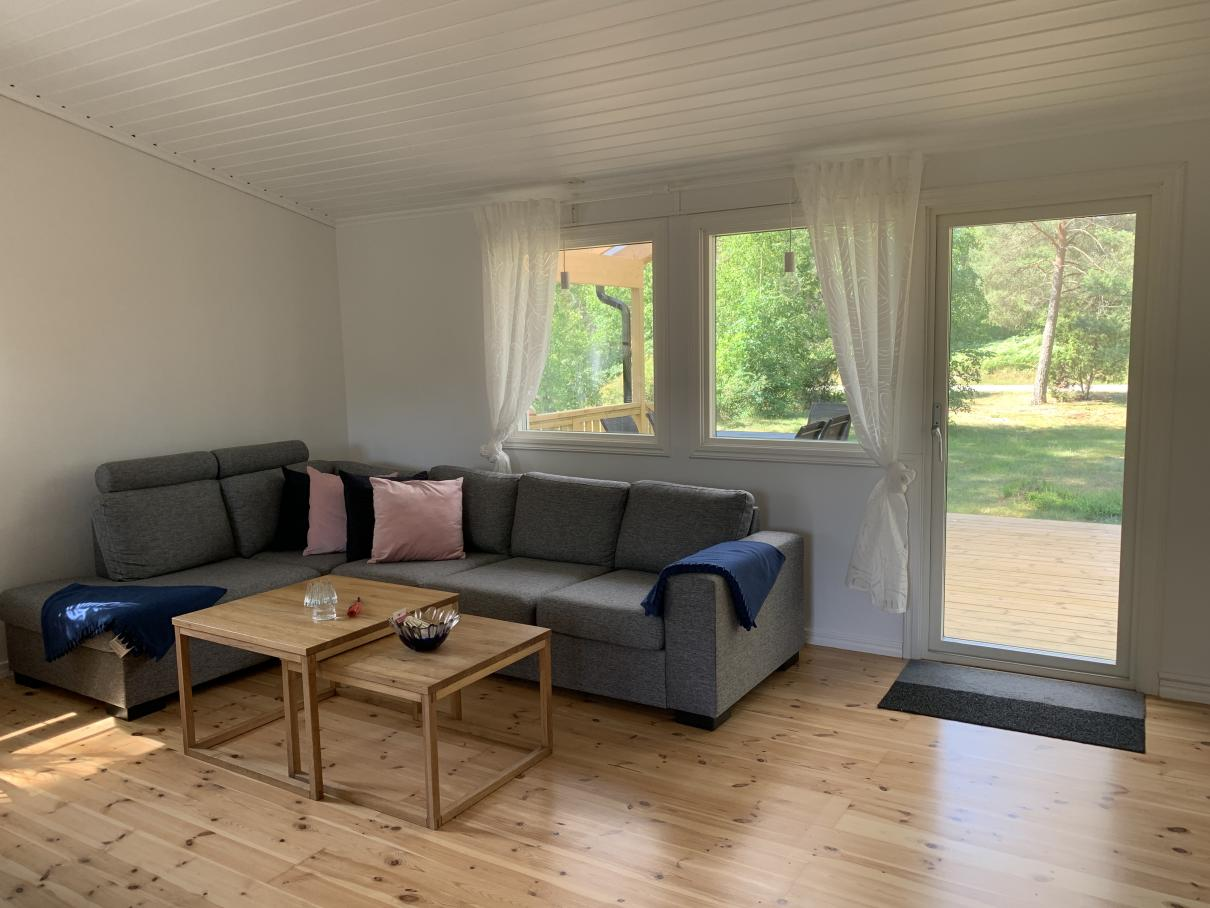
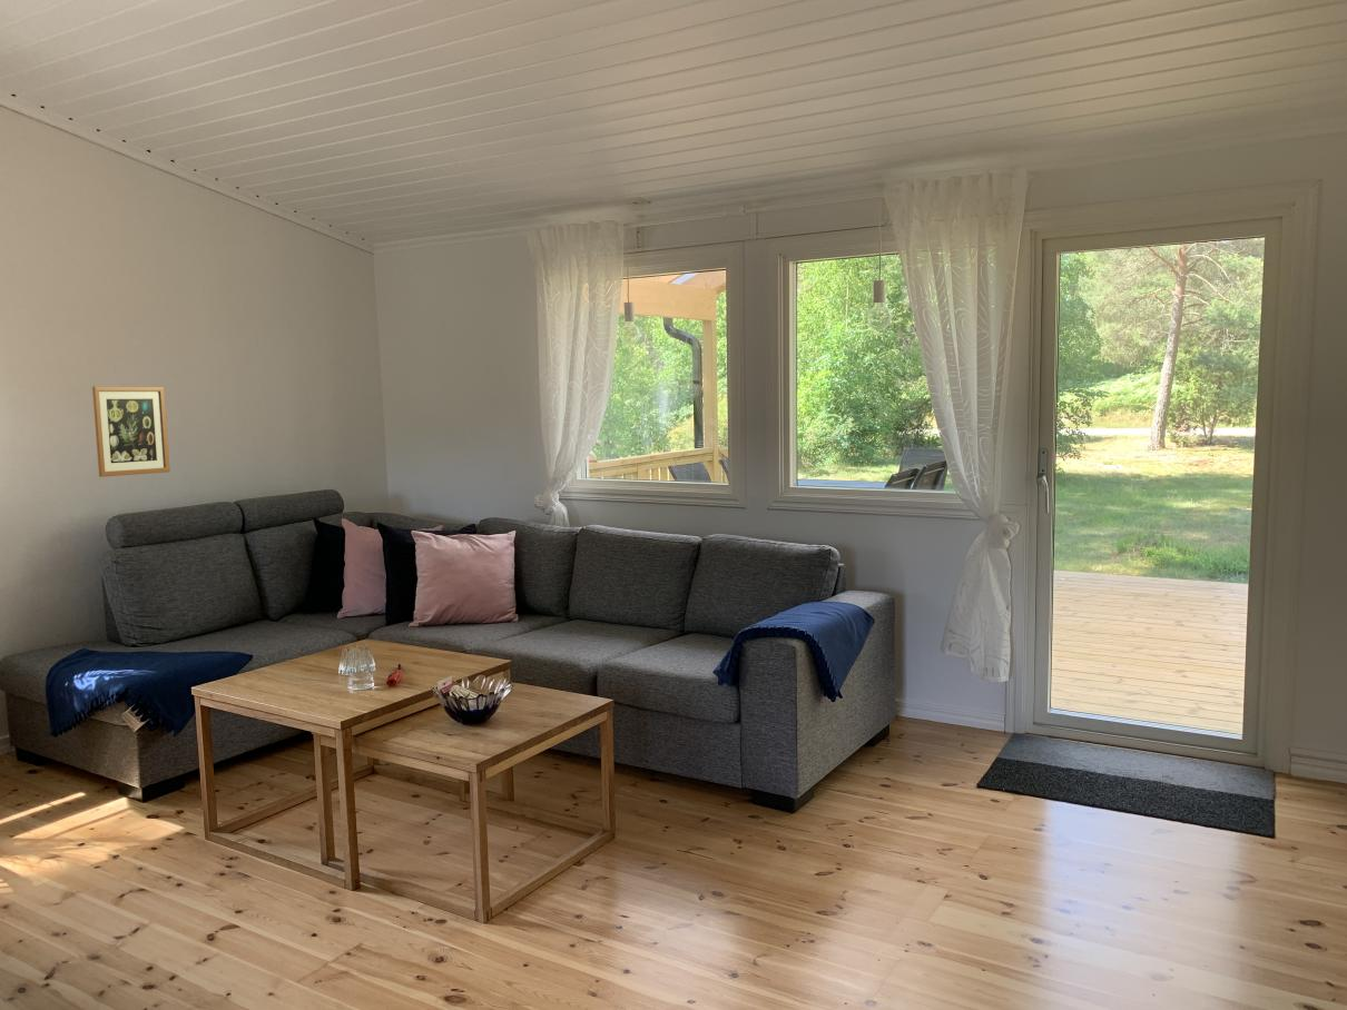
+ wall art [91,385,171,478]
